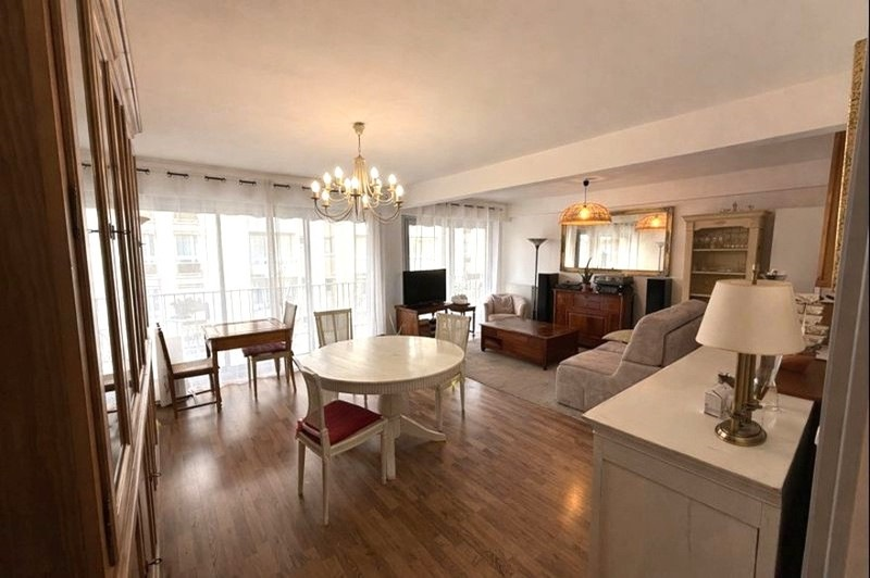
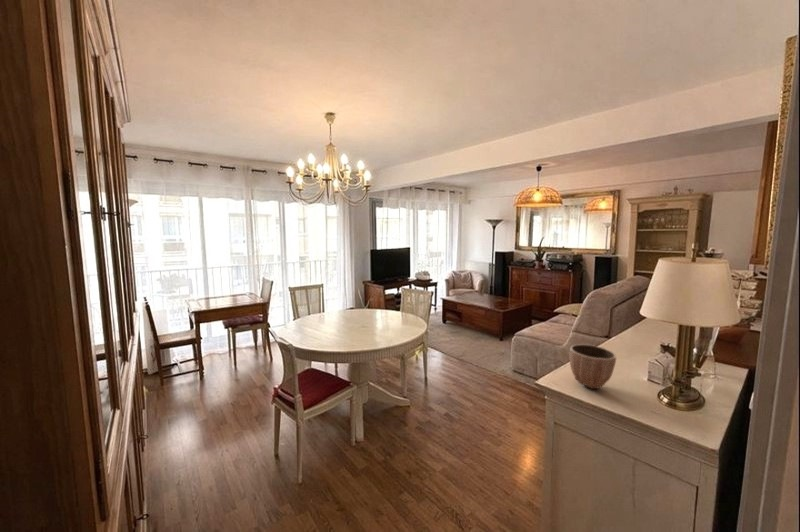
+ decorative bowl [568,343,617,390]
